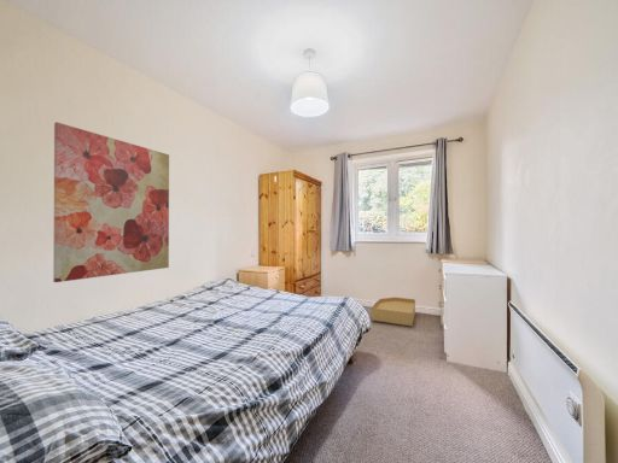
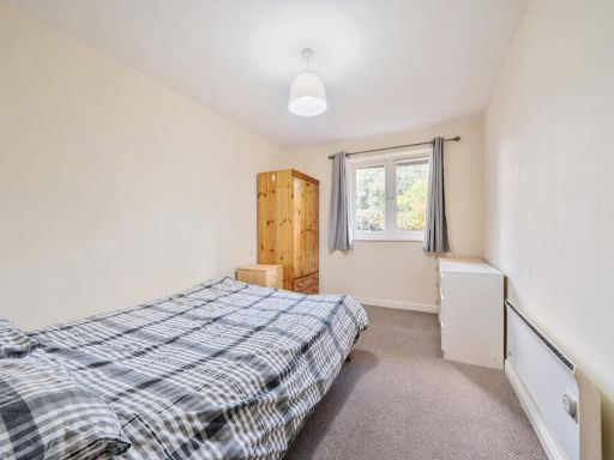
- basket [371,297,416,328]
- wall art [52,121,170,283]
